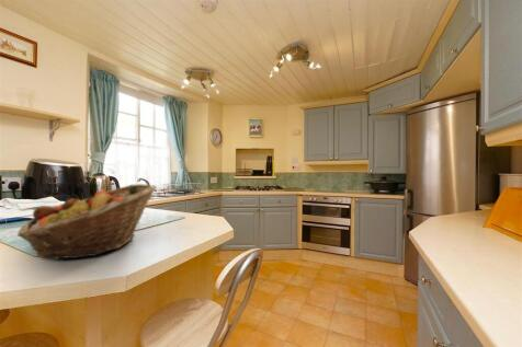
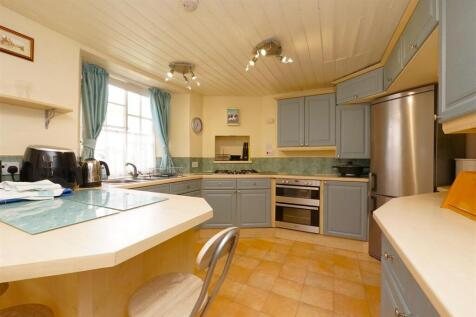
- fruit basket [16,183,158,261]
